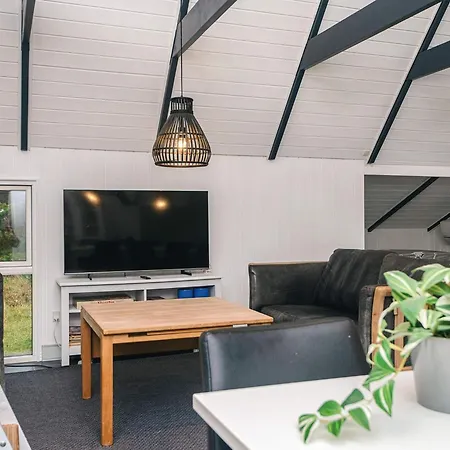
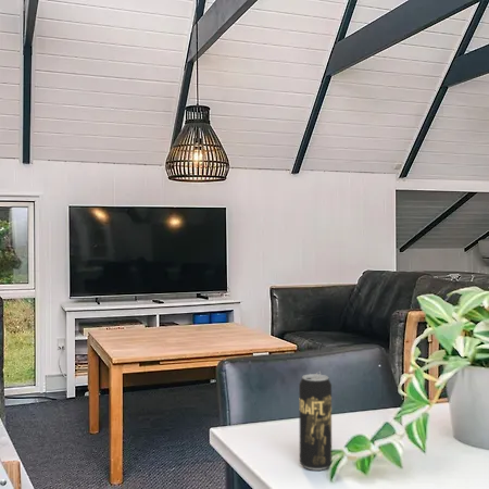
+ beverage can [298,371,333,472]
